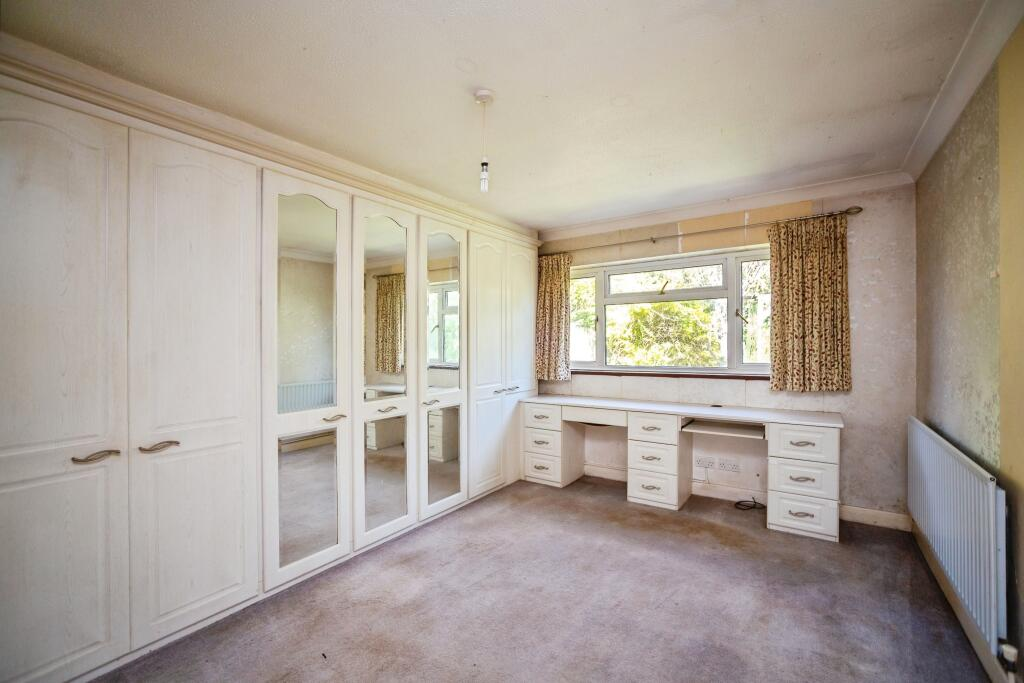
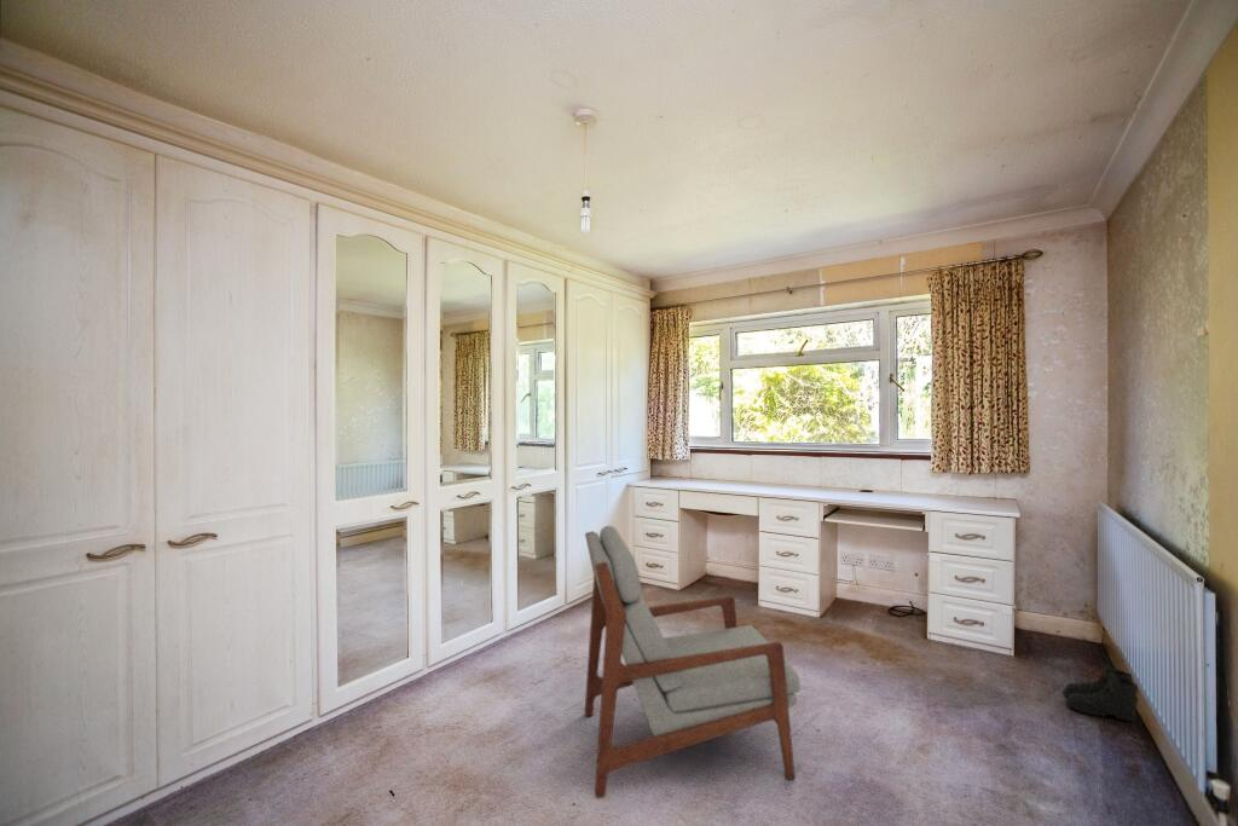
+ armchair [584,525,802,799]
+ boots [1061,663,1141,722]
